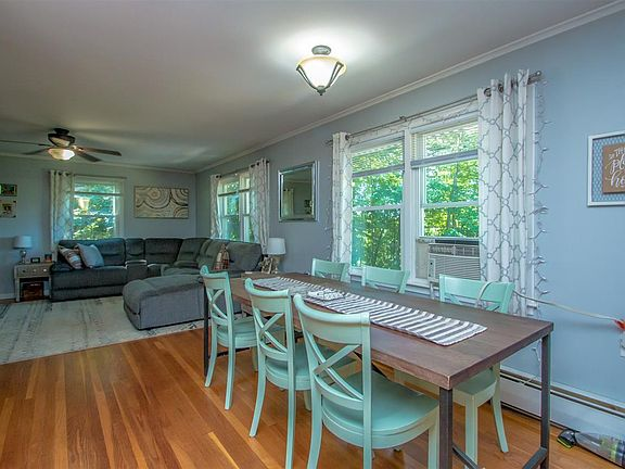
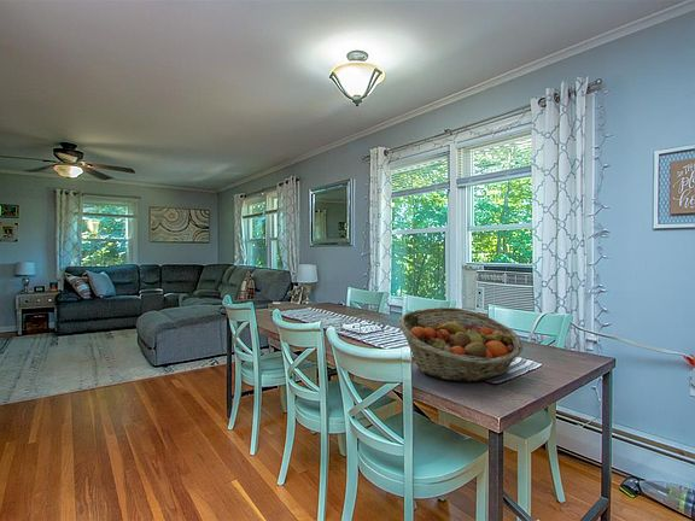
+ fruit basket [397,306,524,382]
